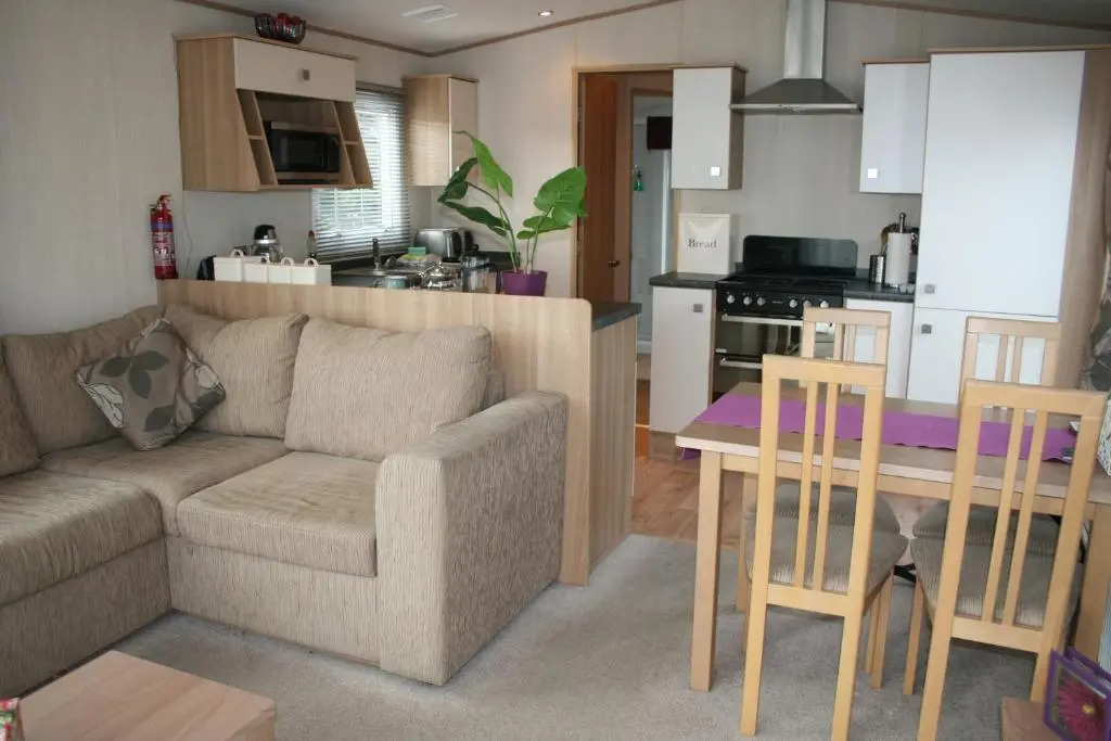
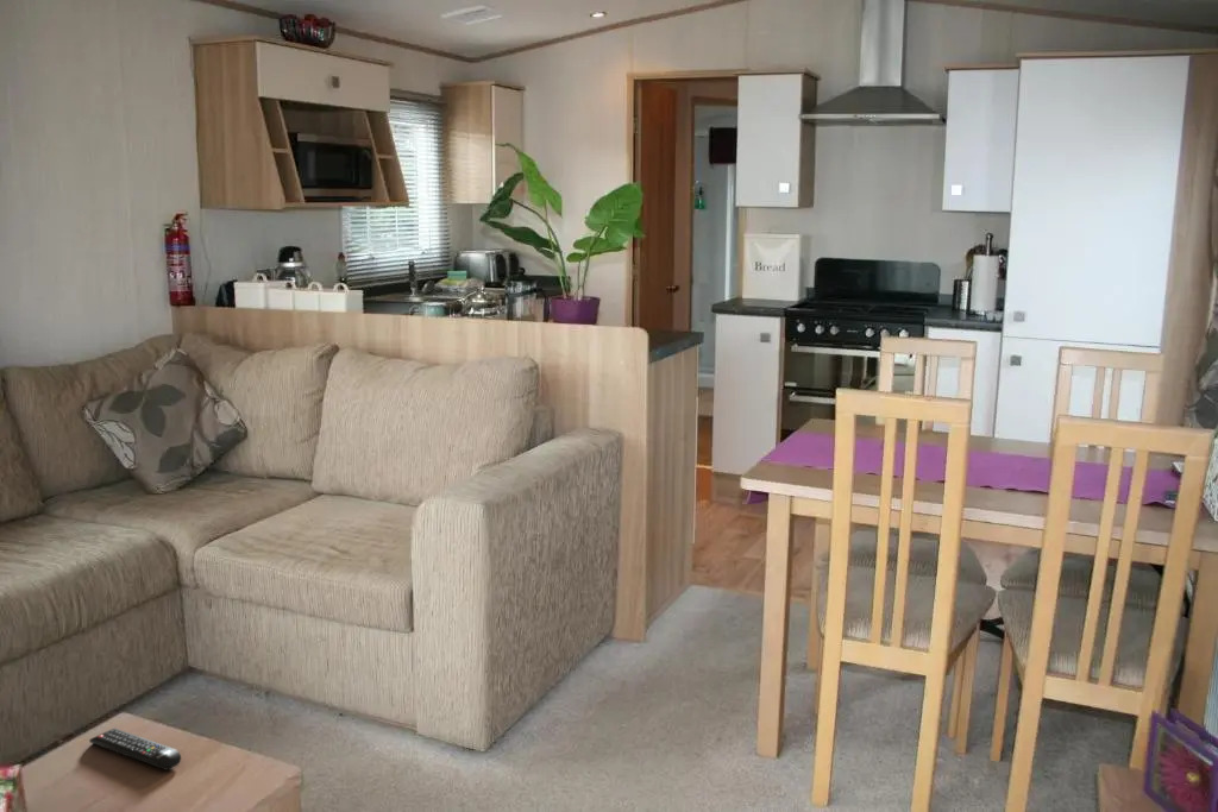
+ remote control [88,726,182,772]
